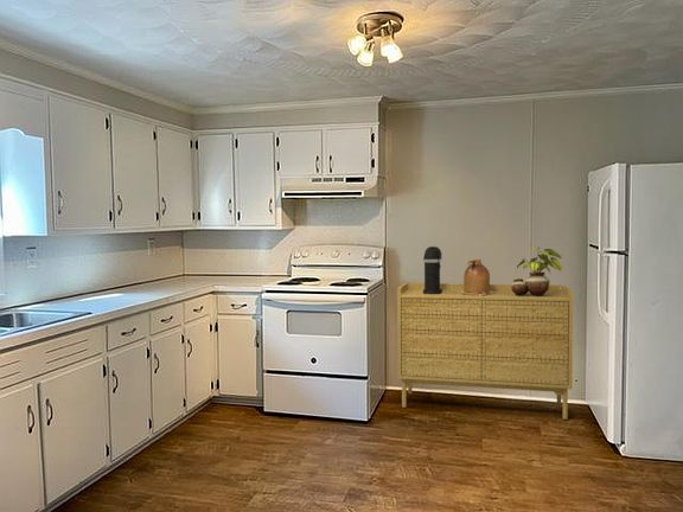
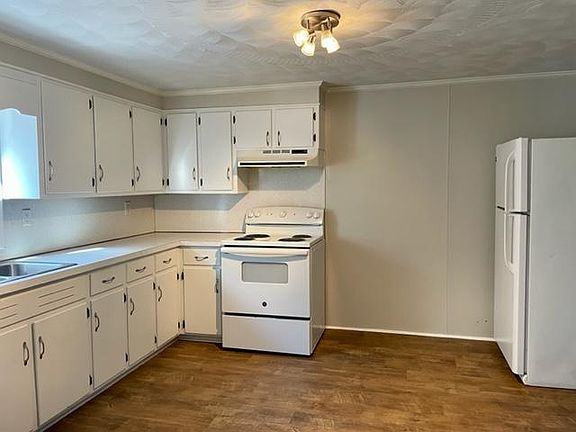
- coffee maker [422,245,443,294]
- ceramic jug [460,258,496,296]
- potted plant [510,247,563,295]
- sideboard [396,282,574,421]
